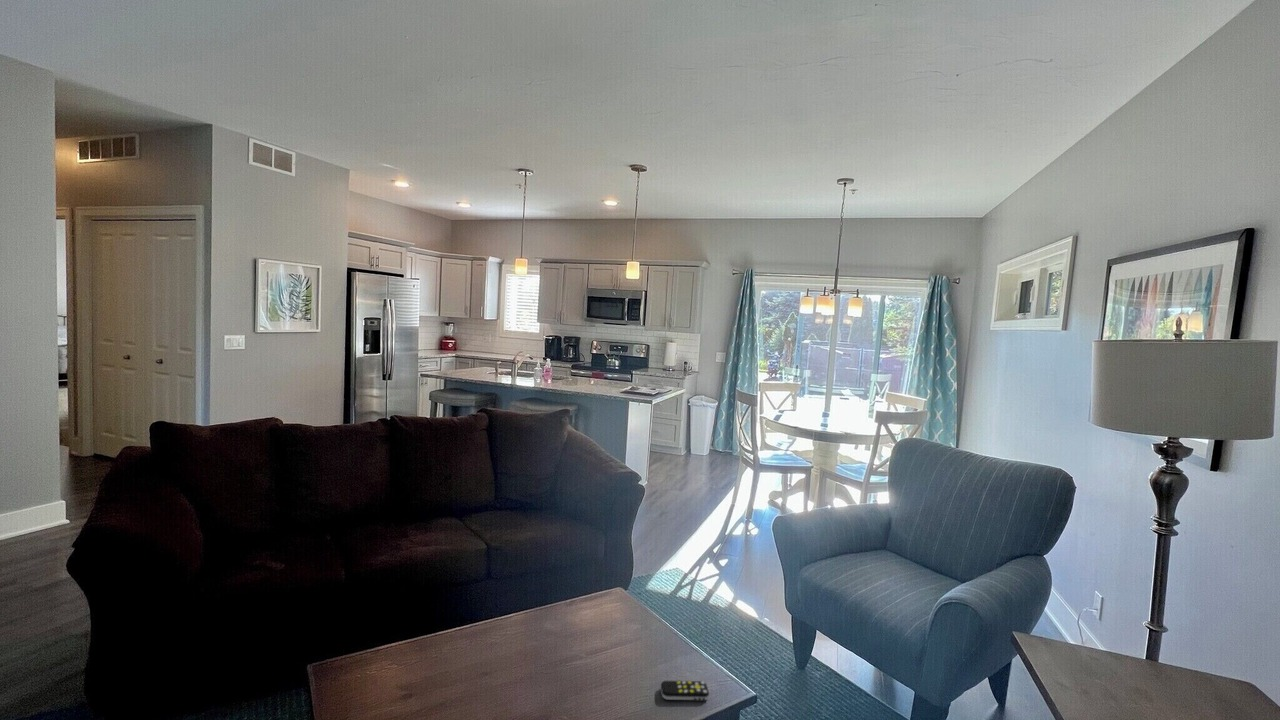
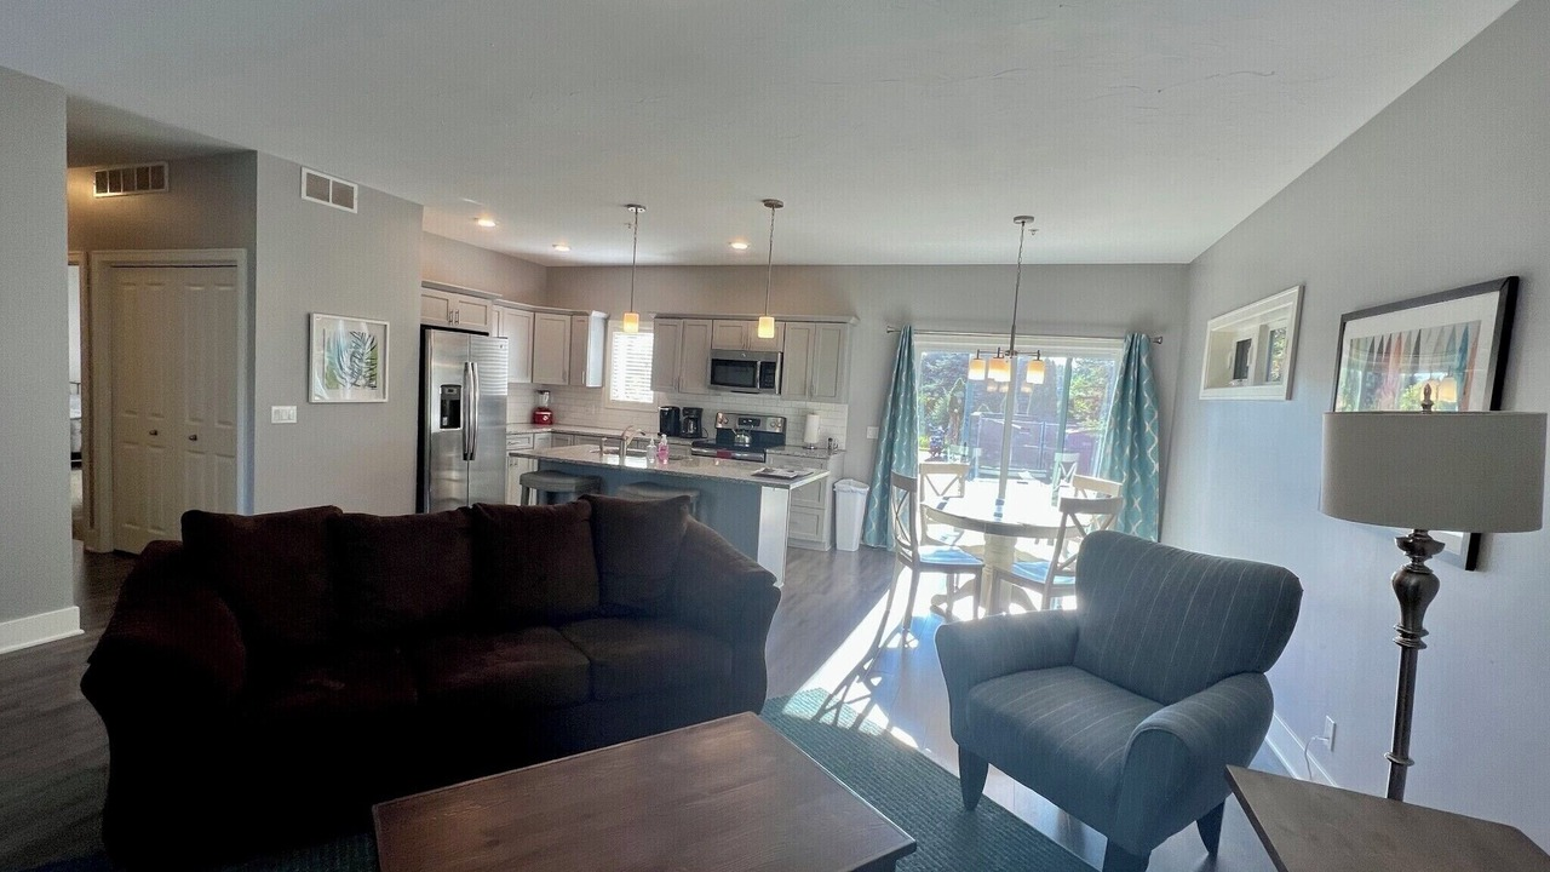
- remote control [660,680,710,701]
